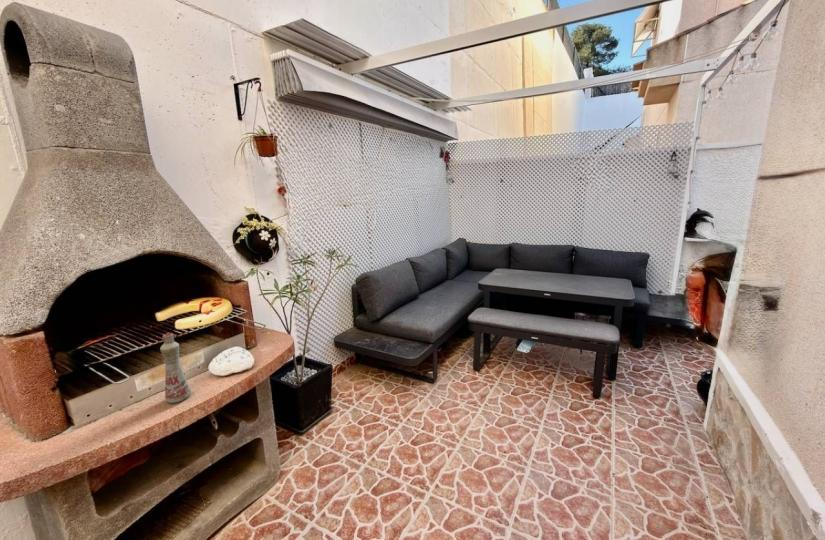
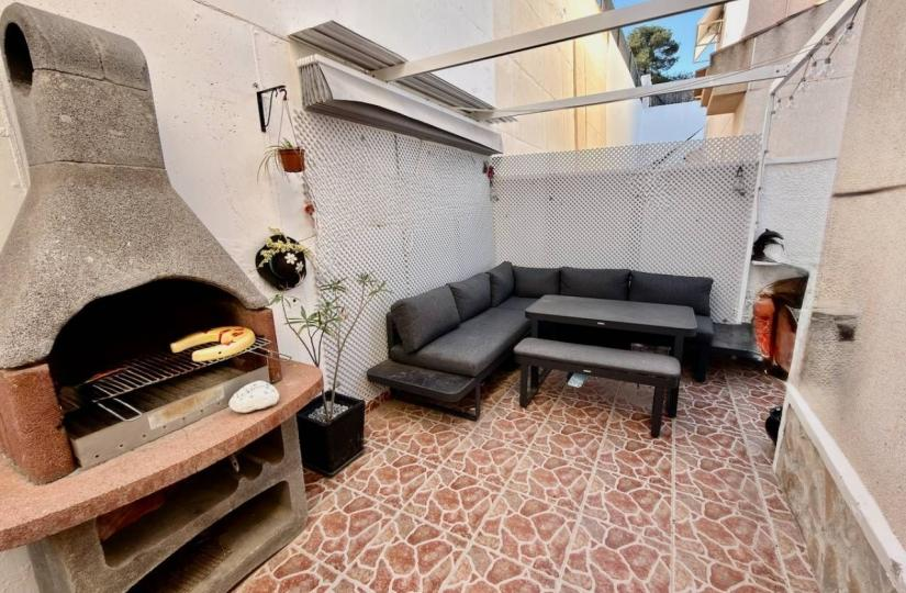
- bottle [159,332,192,404]
